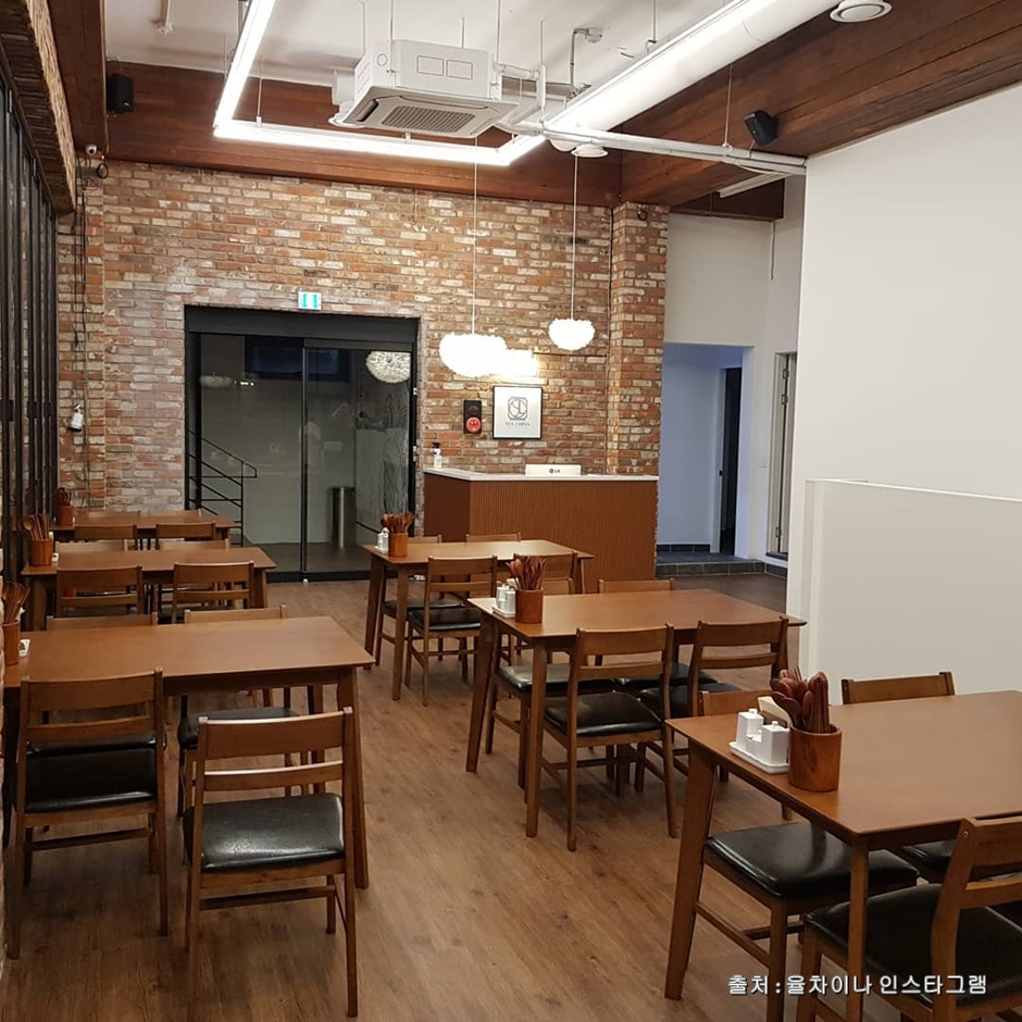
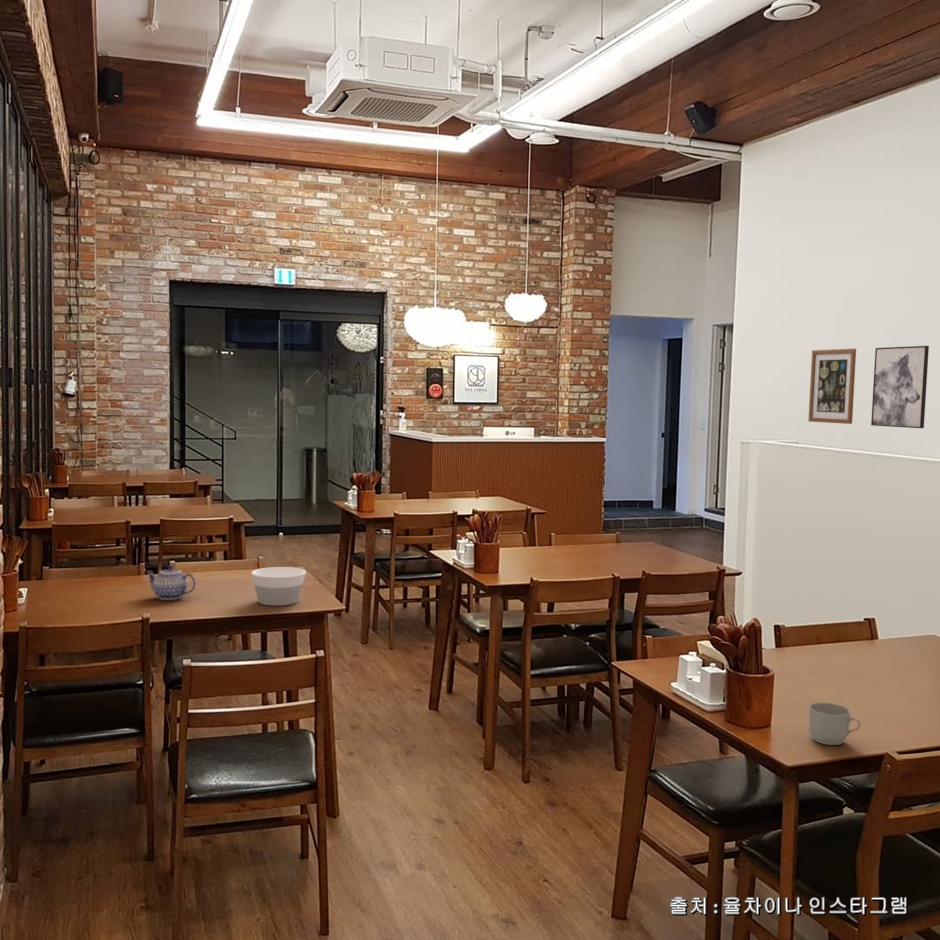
+ teapot [145,564,197,601]
+ mug [808,702,862,746]
+ bowl [250,566,307,607]
+ wall art [870,345,930,429]
+ wall art [807,348,857,425]
